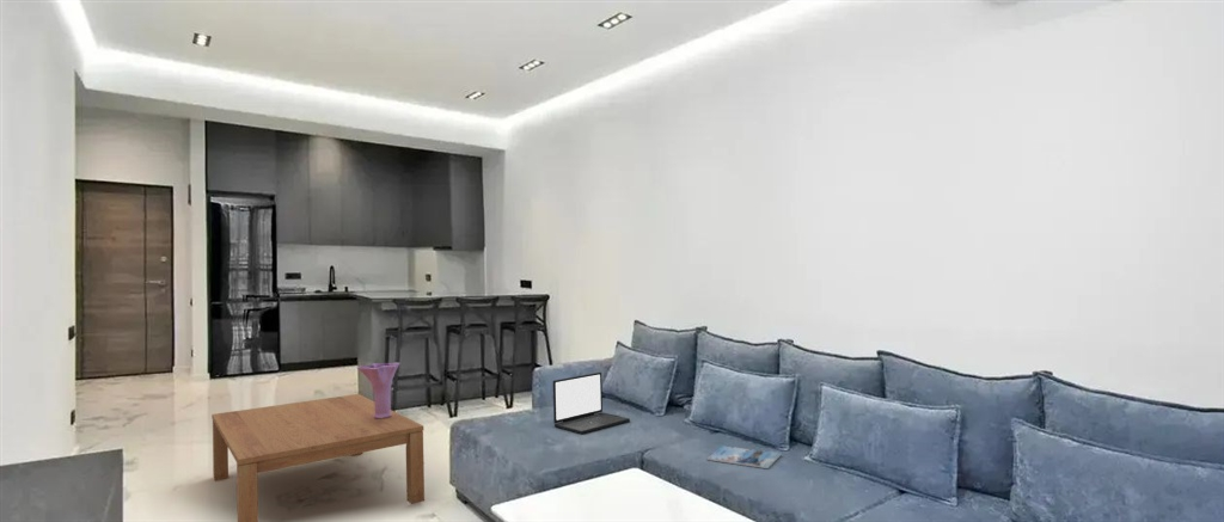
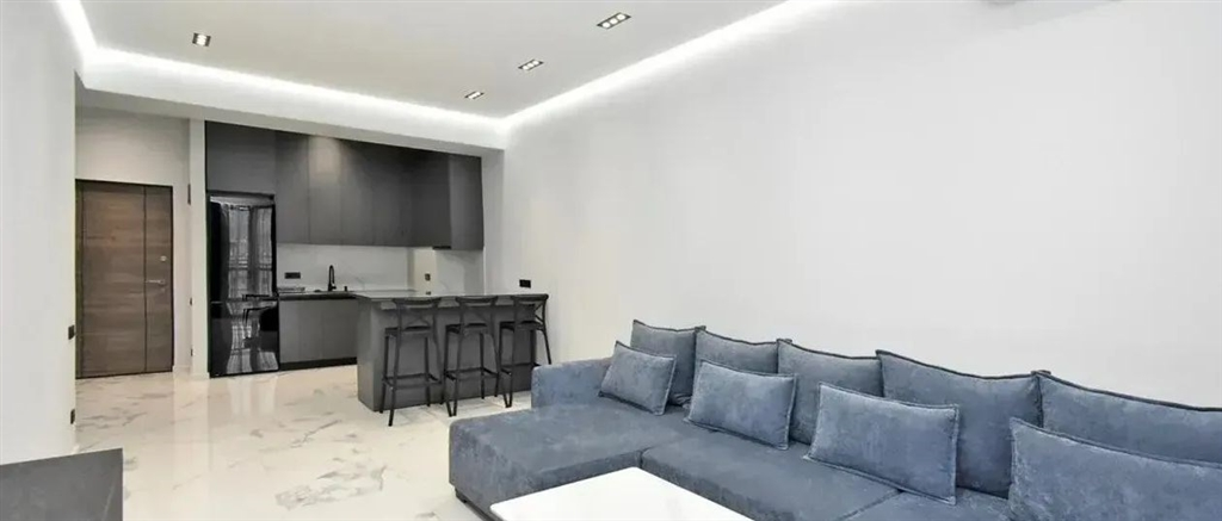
- laptop [552,371,631,435]
- magazine [705,444,782,469]
- coffee table [210,393,426,522]
- vase [356,362,402,418]
